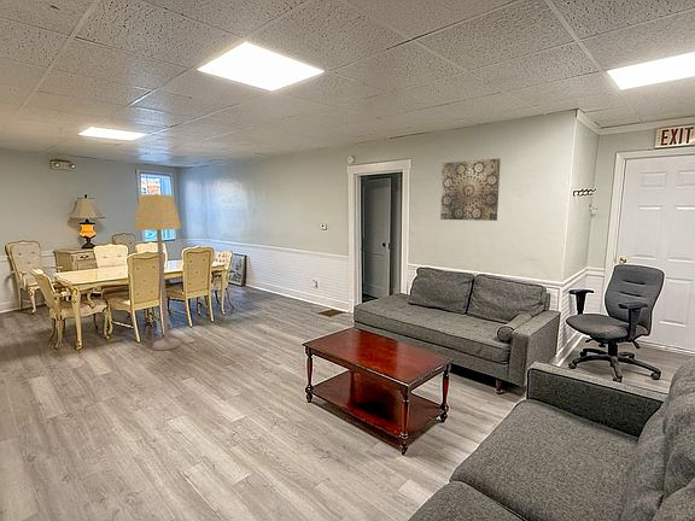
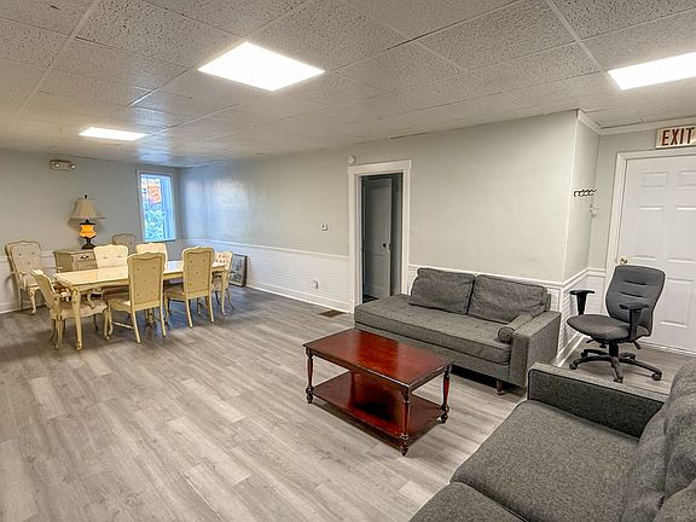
- wall art [439,157,502,222]
- lamp [133,193,183,351]
